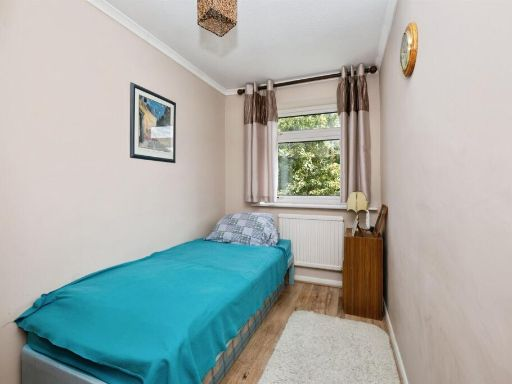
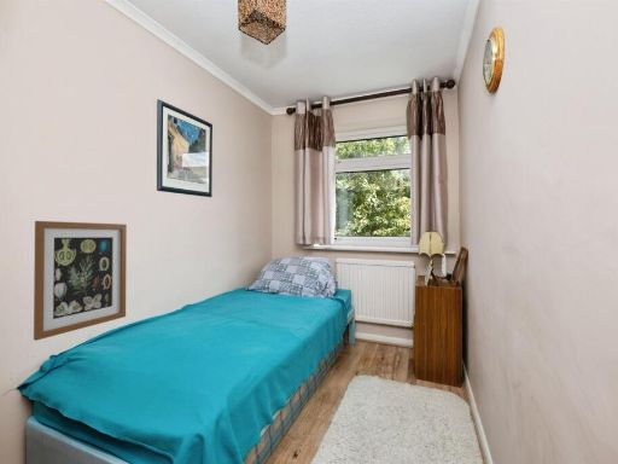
+ wall art [33,220,128,342]
